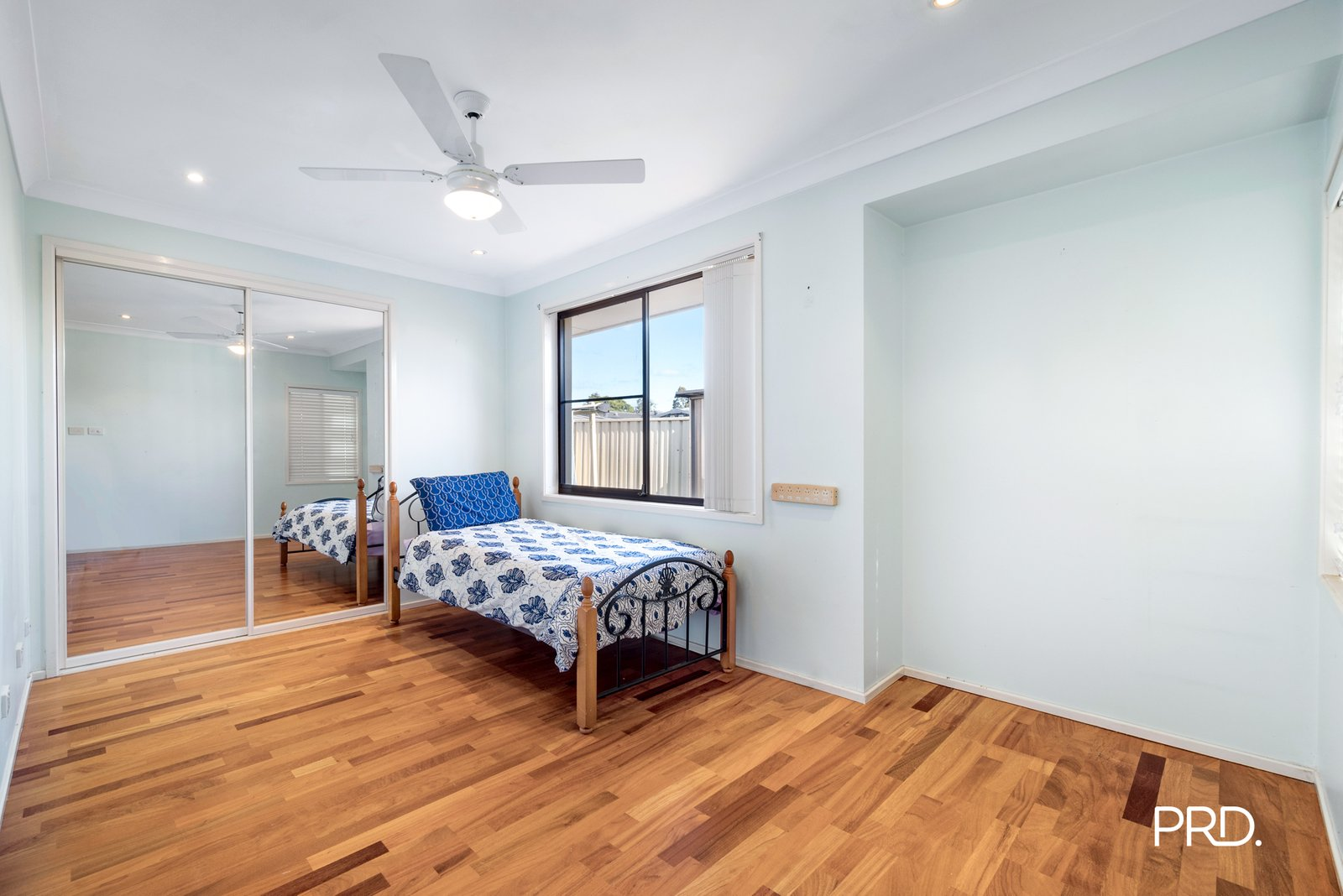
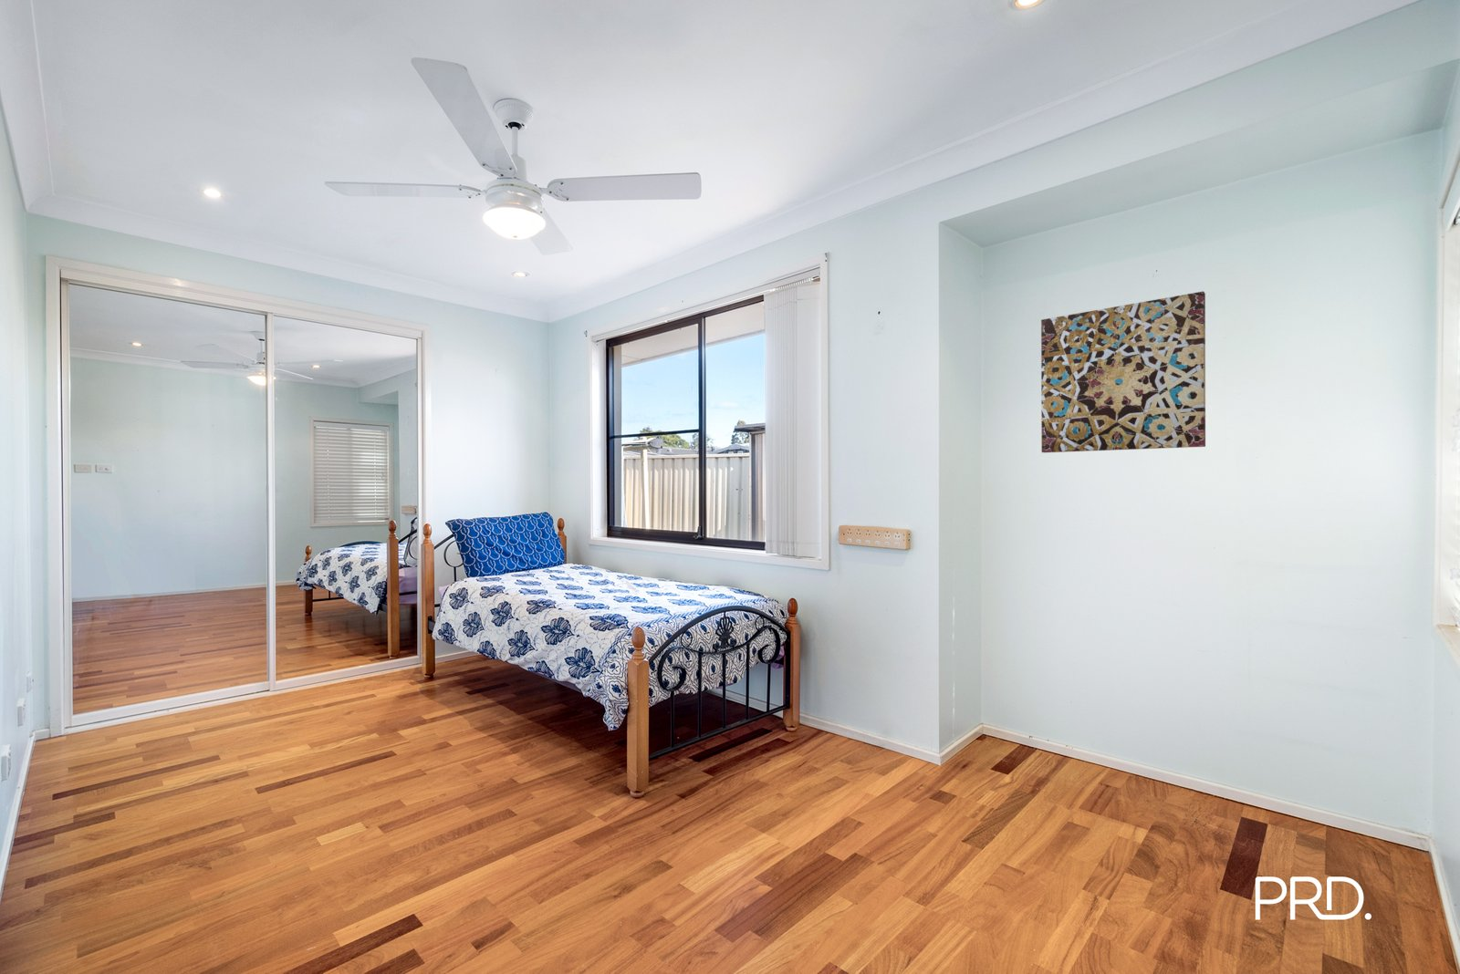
+ wall art [1040,291,1207,453]
